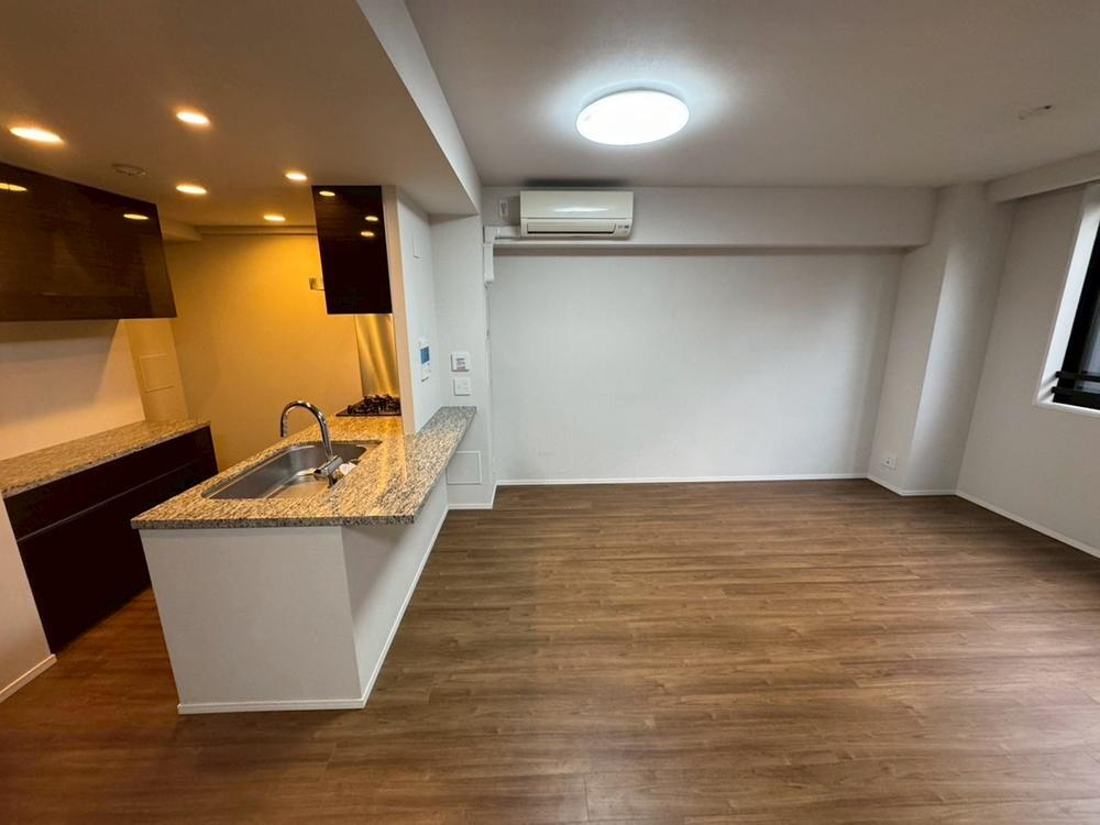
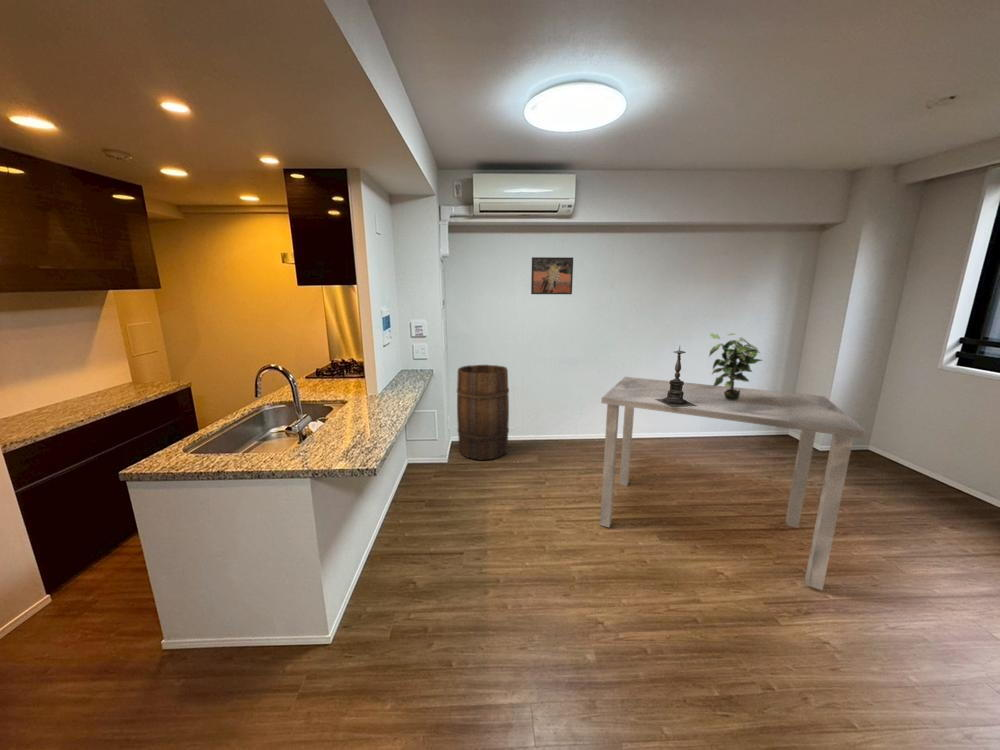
+ wooden barrel [456,364,510,461]
+ dining table [599,376,867,591]
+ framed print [530,256,574,295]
+ candle holder [654,346,698,407]
+ potted plant [708,332,764,401]
